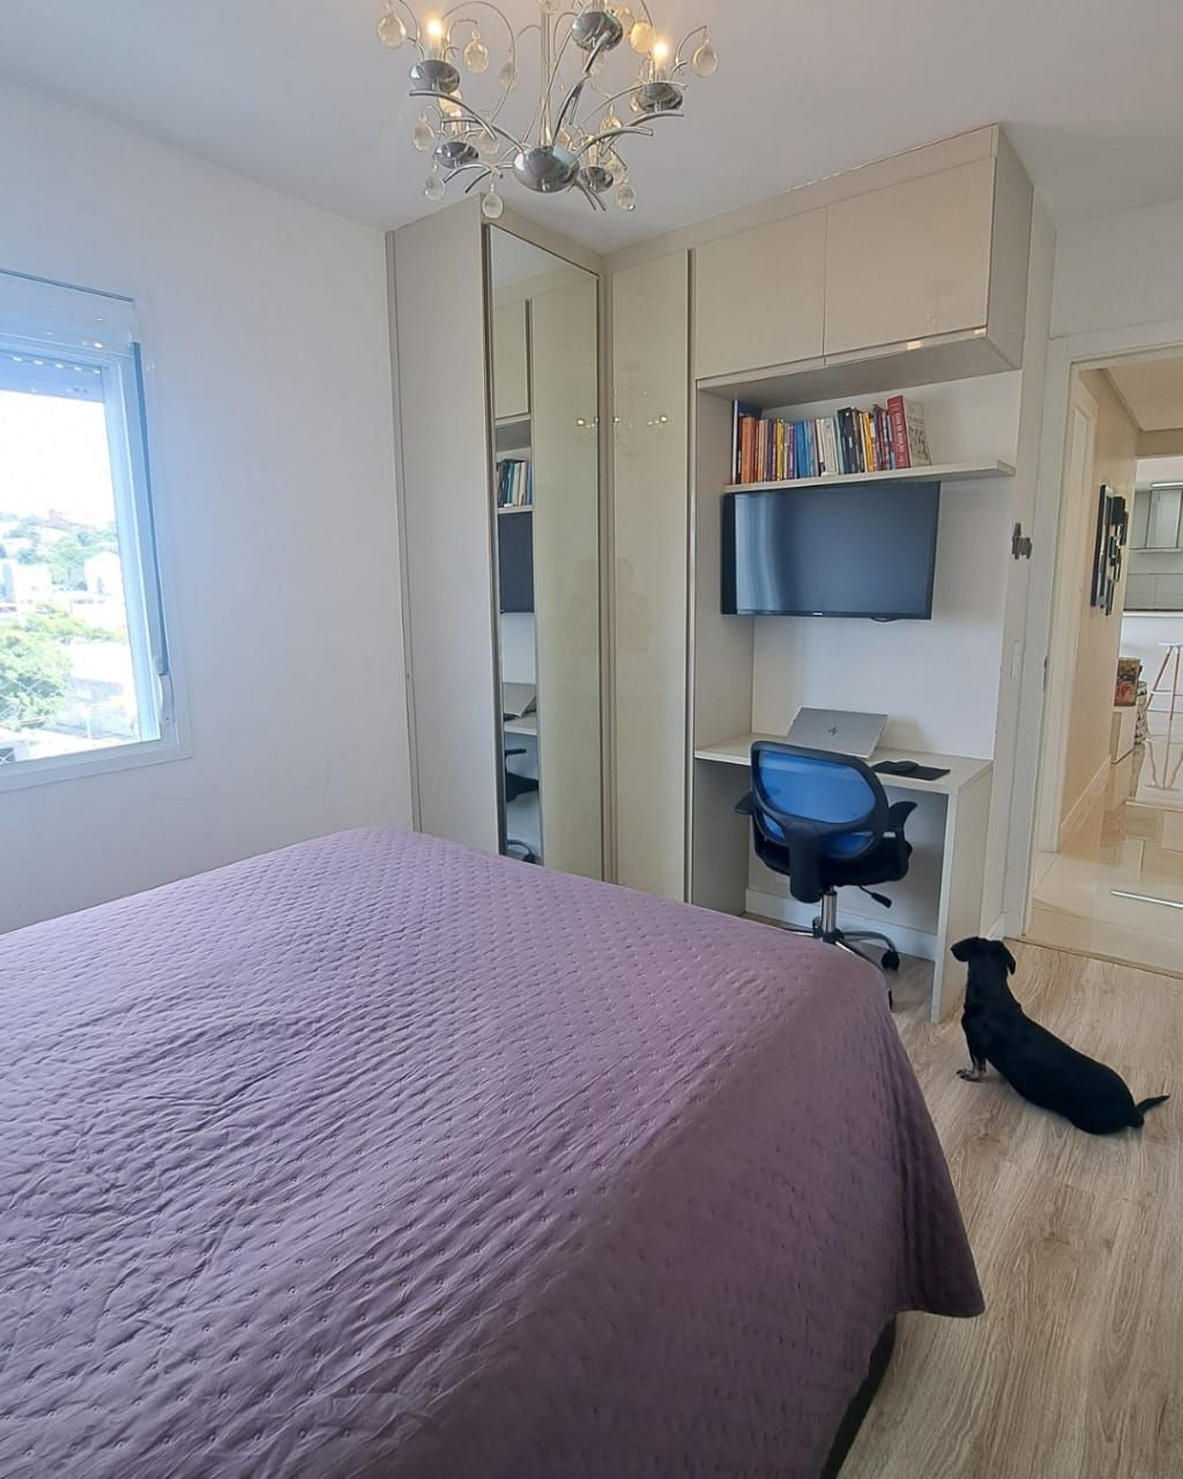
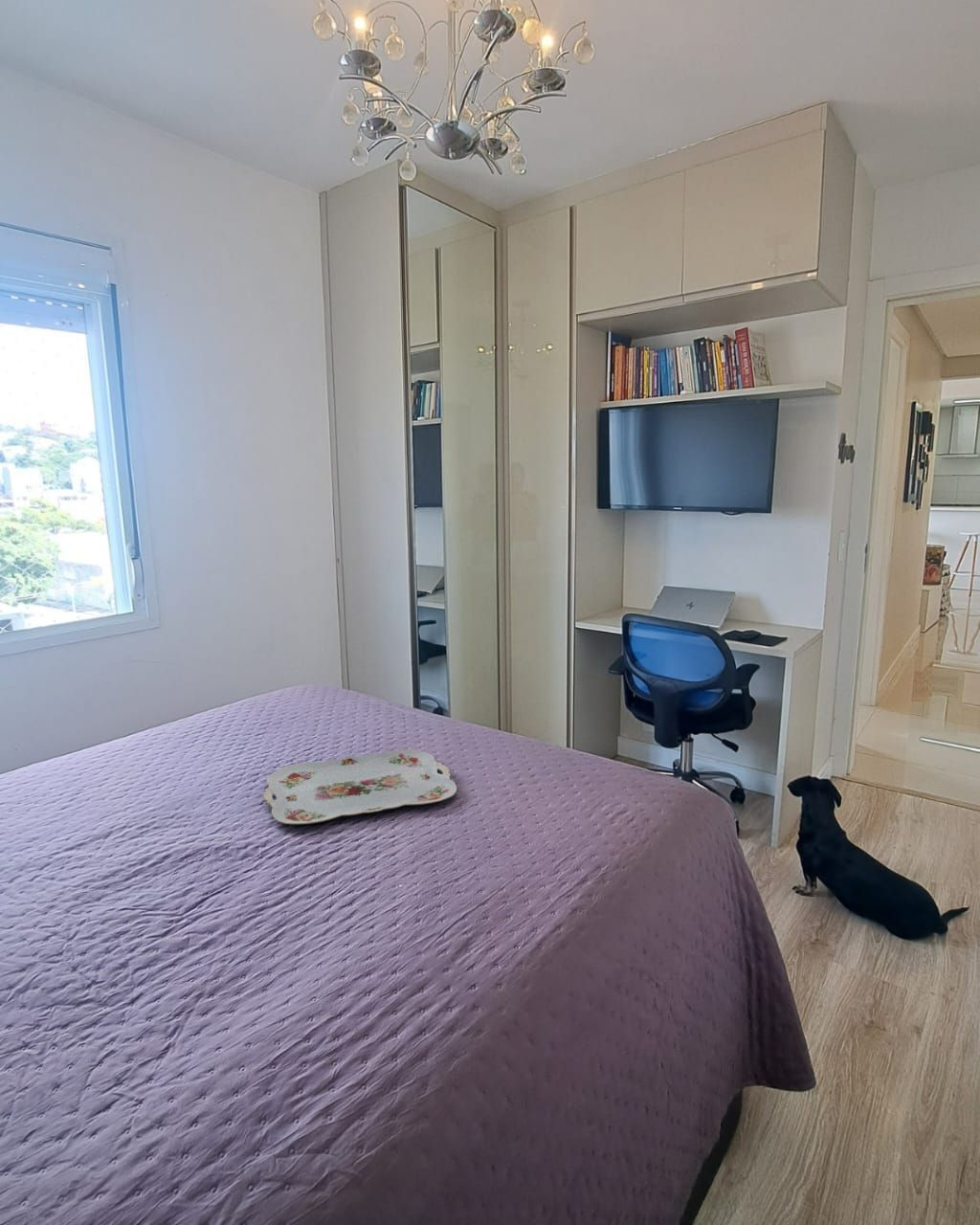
+ serving tray [262,748,457,825]
